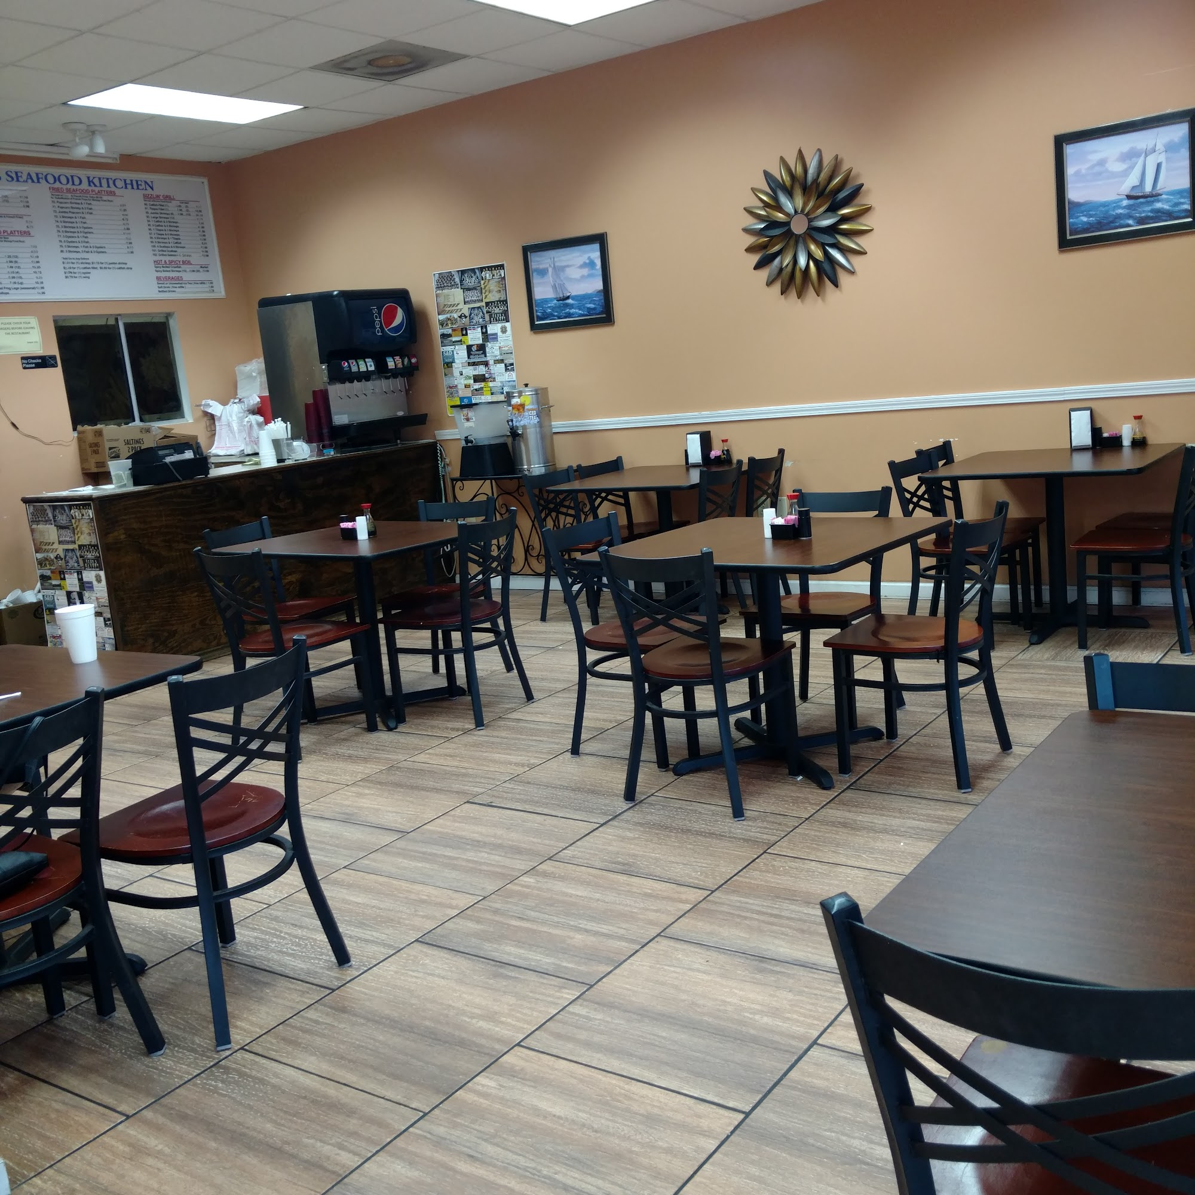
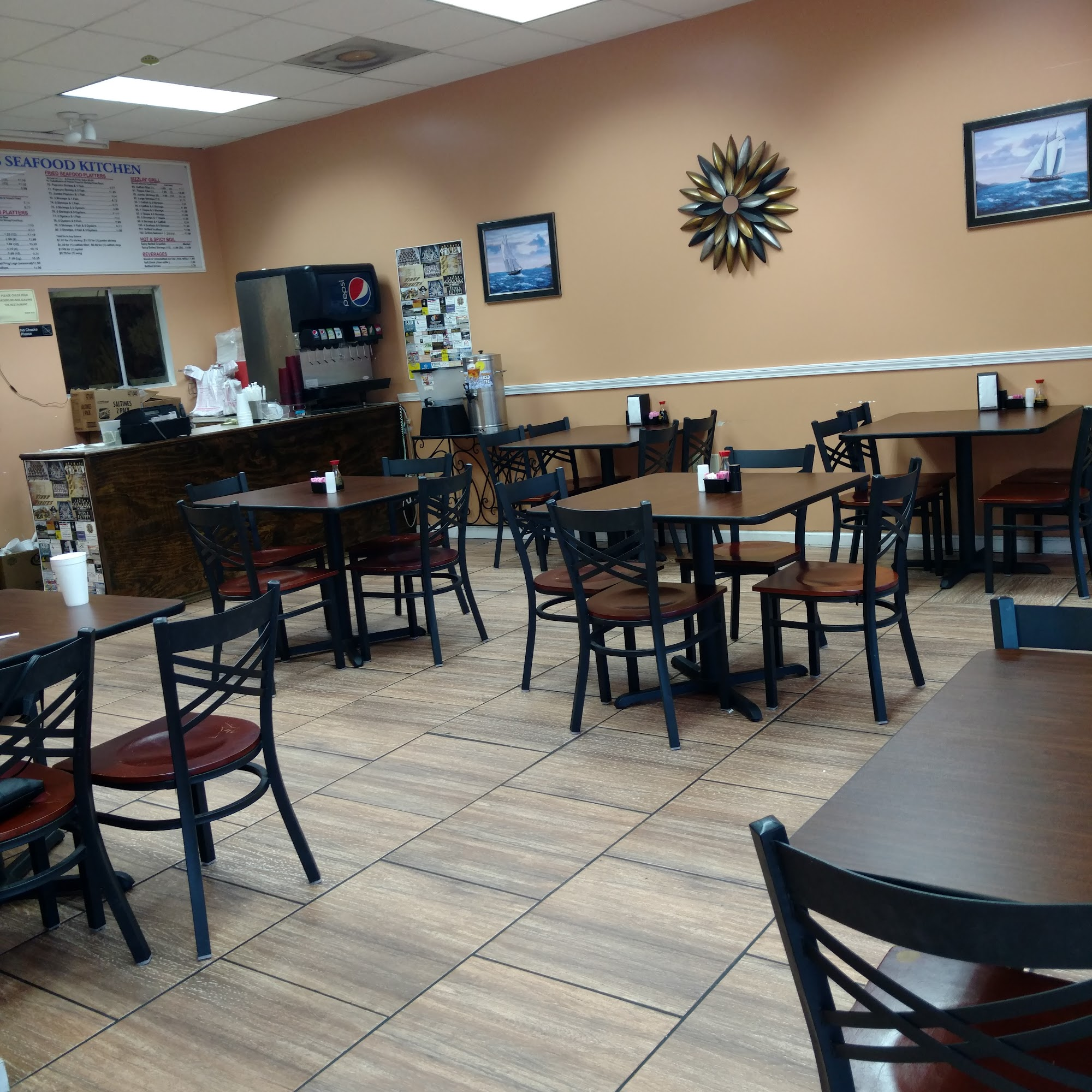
+ smoke detector [140,54,160,66]
